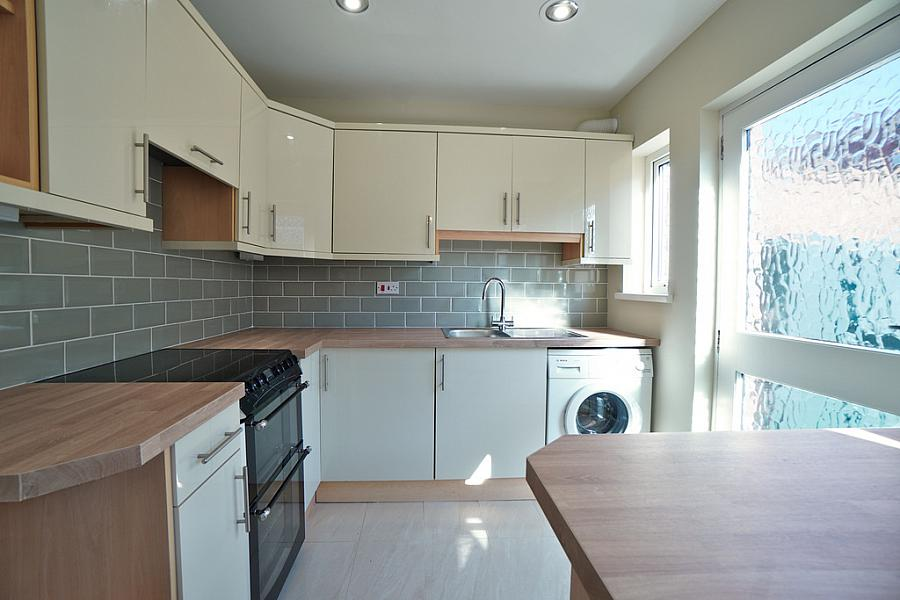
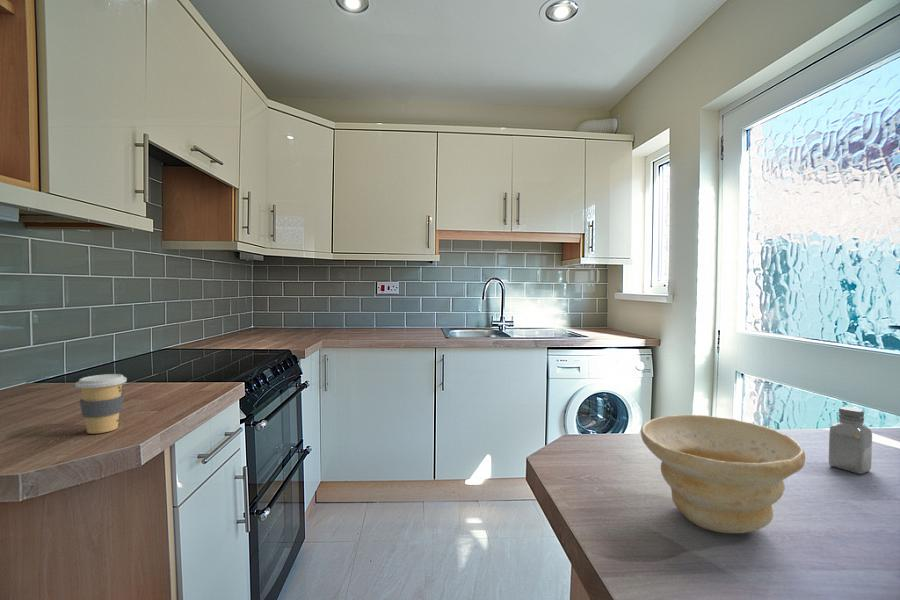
+ saltshaker [828,406,873,475]
+ bowl [640,414,806,534]
+ coffee cup [74,373,128,435]
